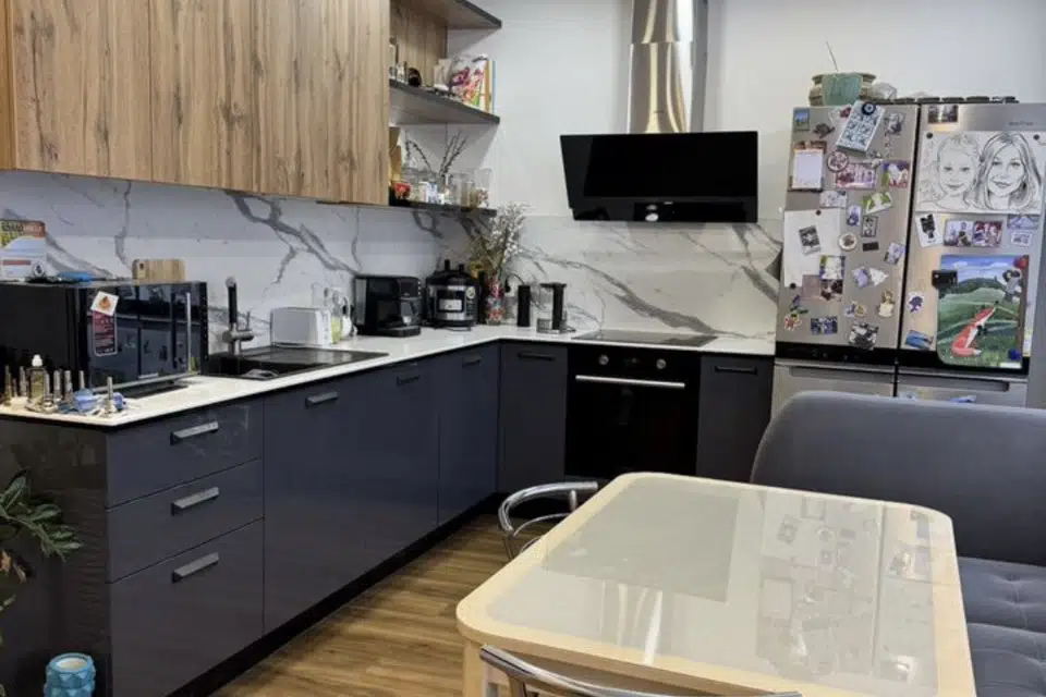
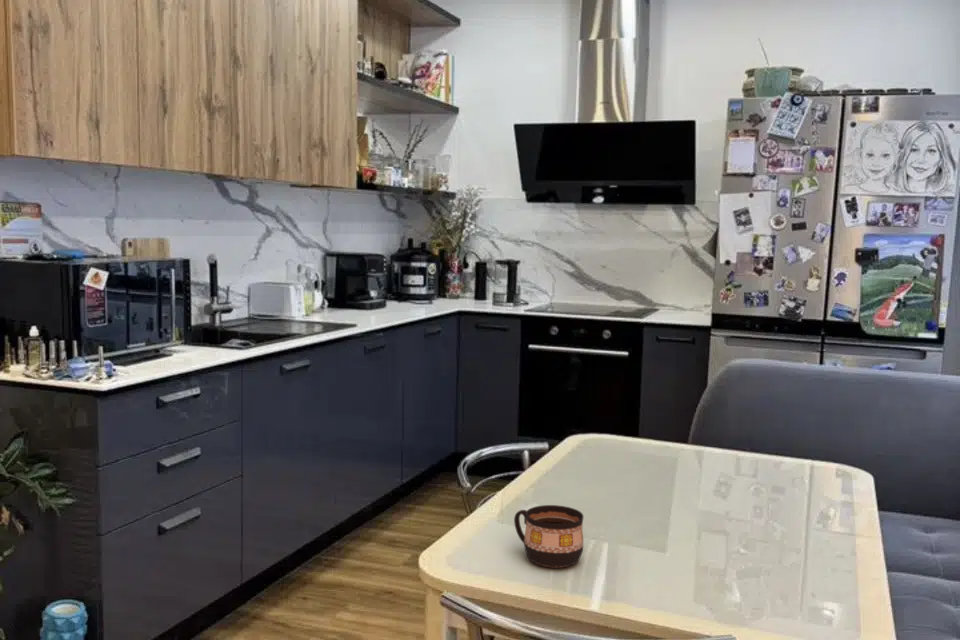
+ cup [513,504,585,569]
